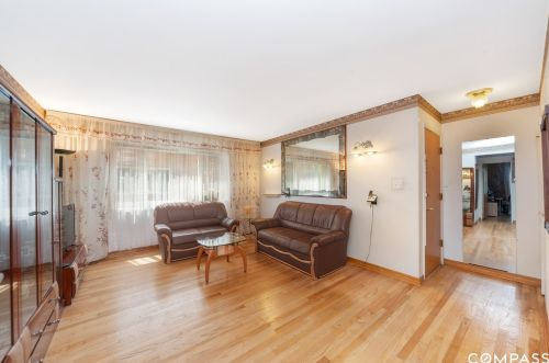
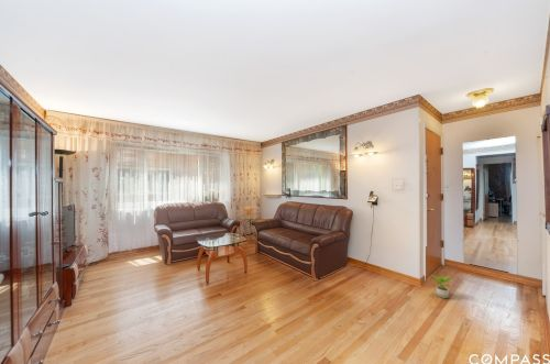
+ potted plant [430,274,453,299]
